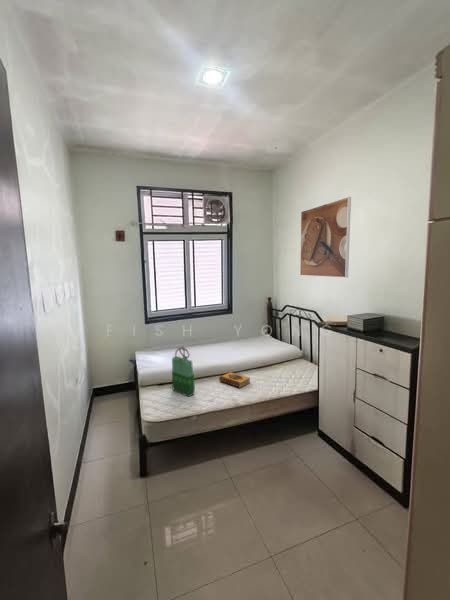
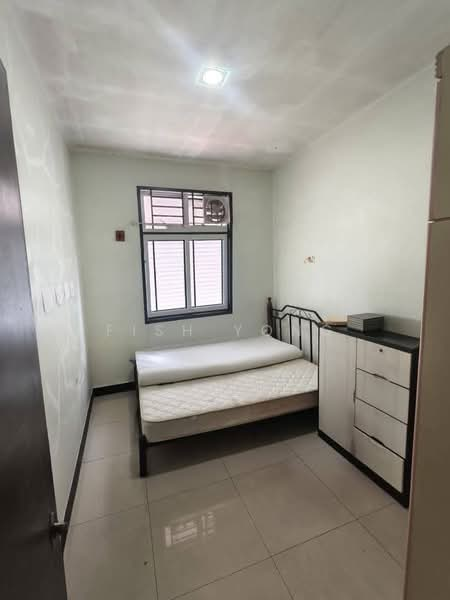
- hardback book [218,371,251,389]
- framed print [299,196,352,278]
- tote bag [171,346,196,398]
